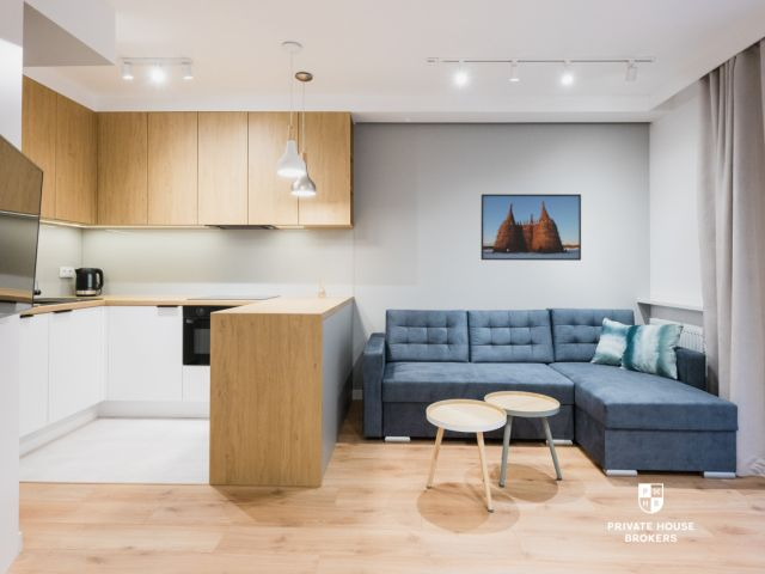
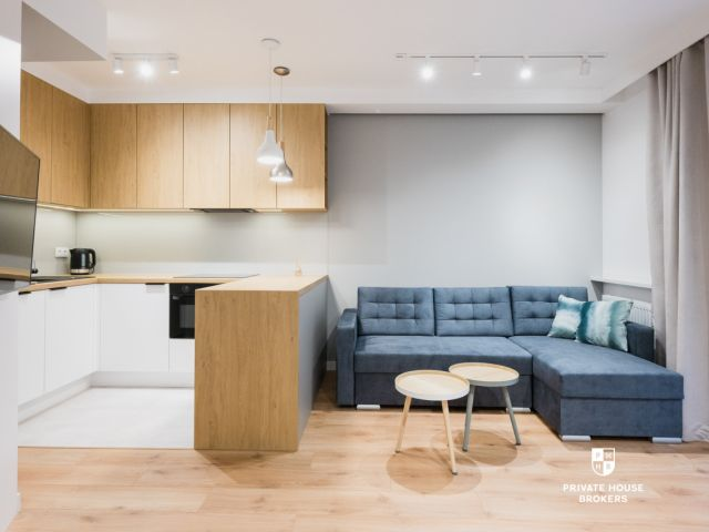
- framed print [481,193,582,262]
